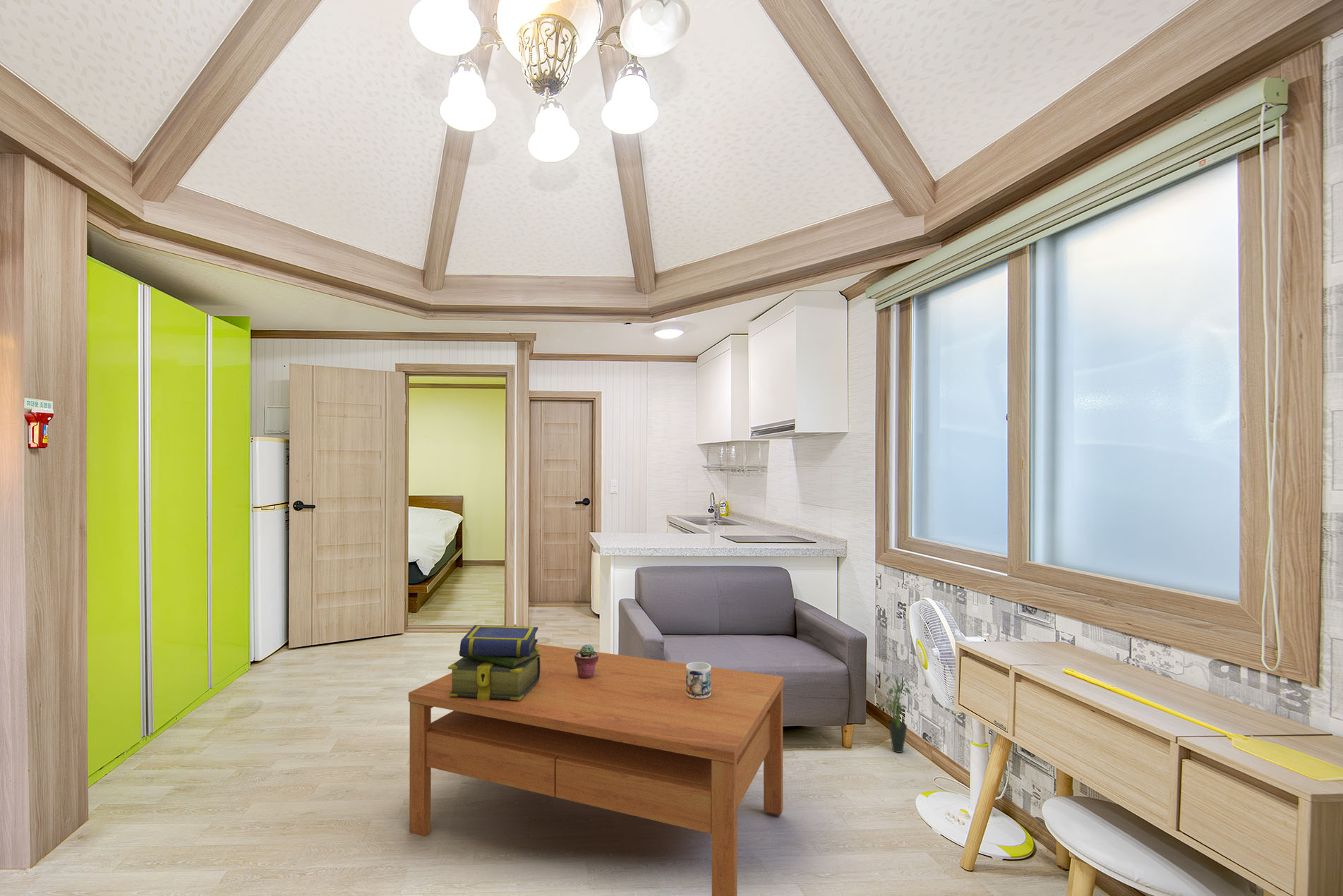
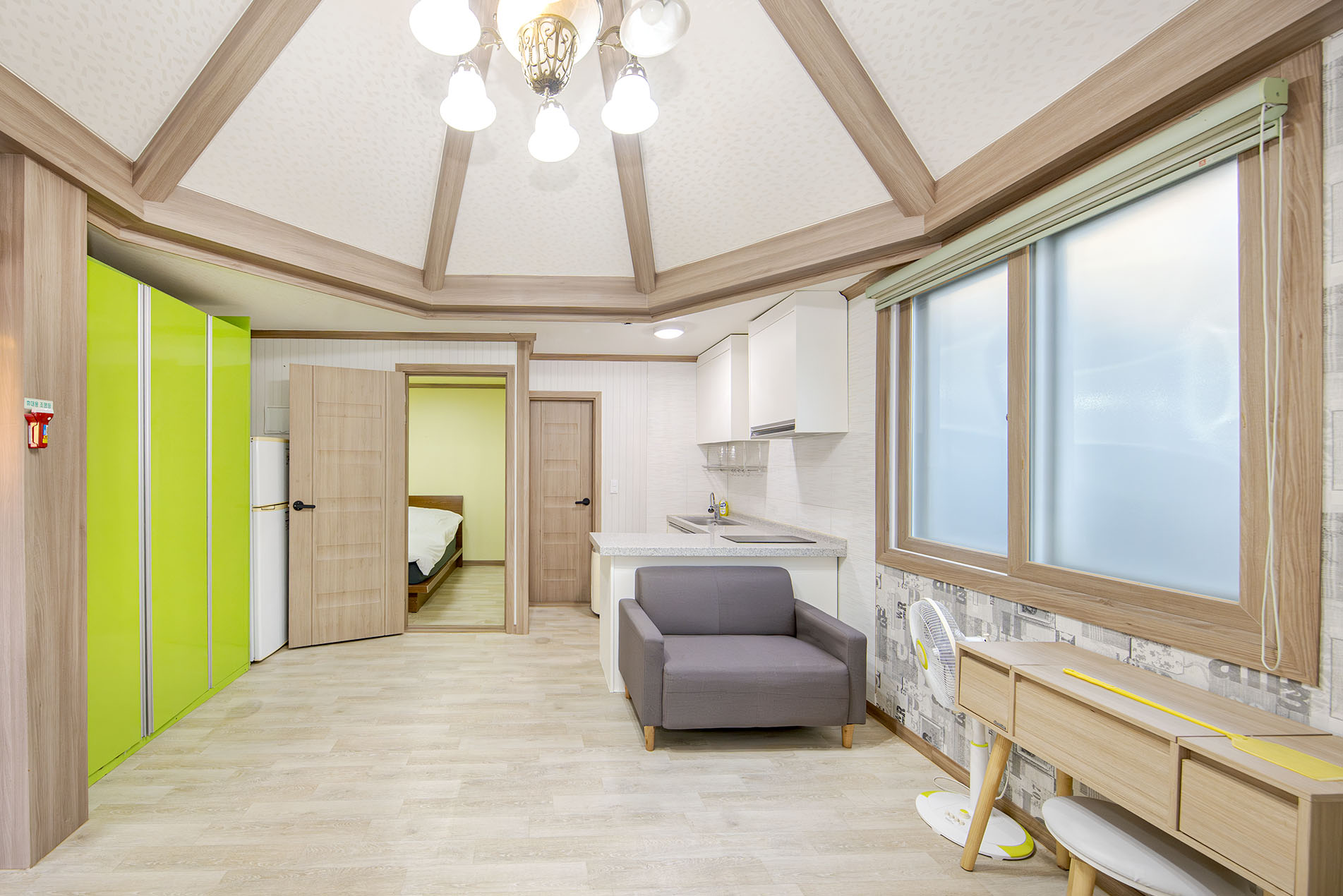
- coffee table [408,643,784,896]
- potted succulent [574,643,598,679]
- stack of books [447,624,541,701]
- mug [686,661,711,698]
- potted plant [879,672,911,753]
